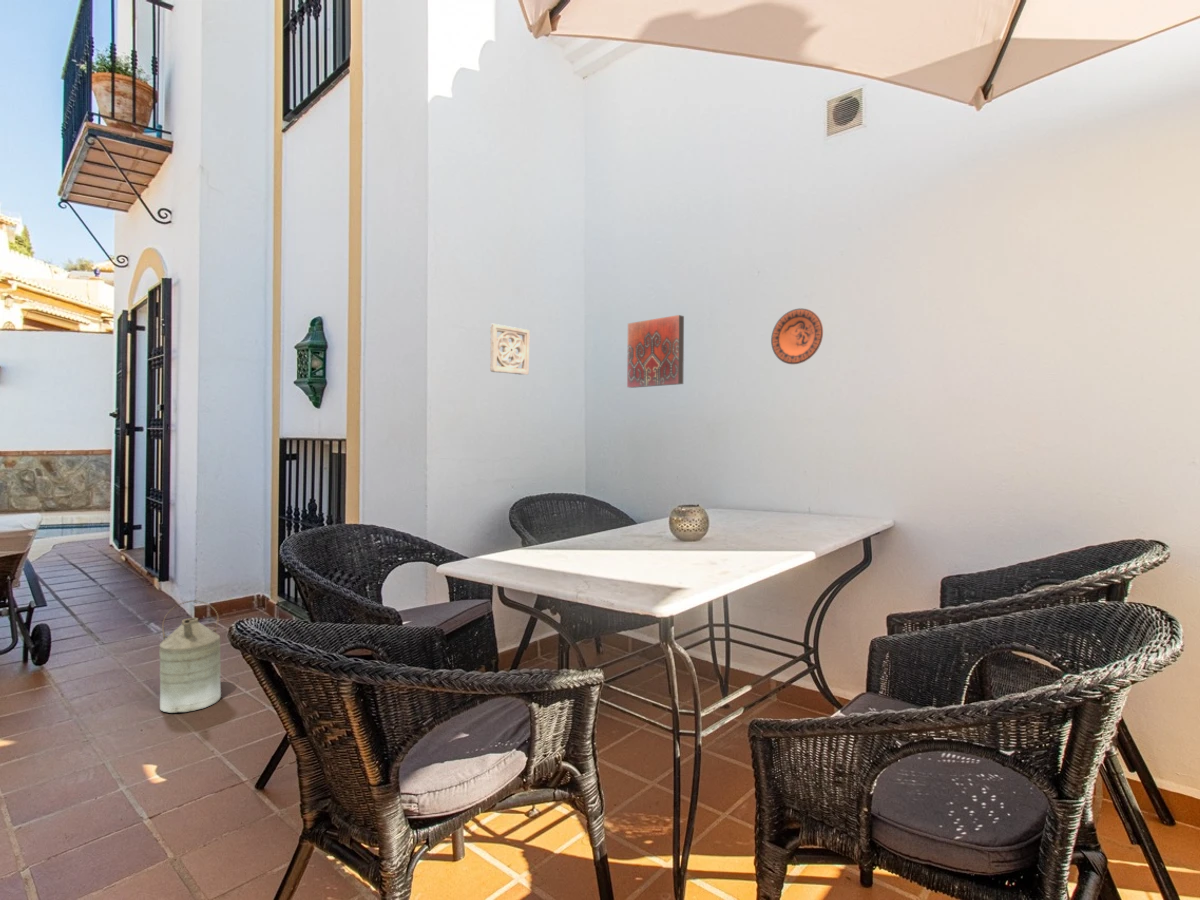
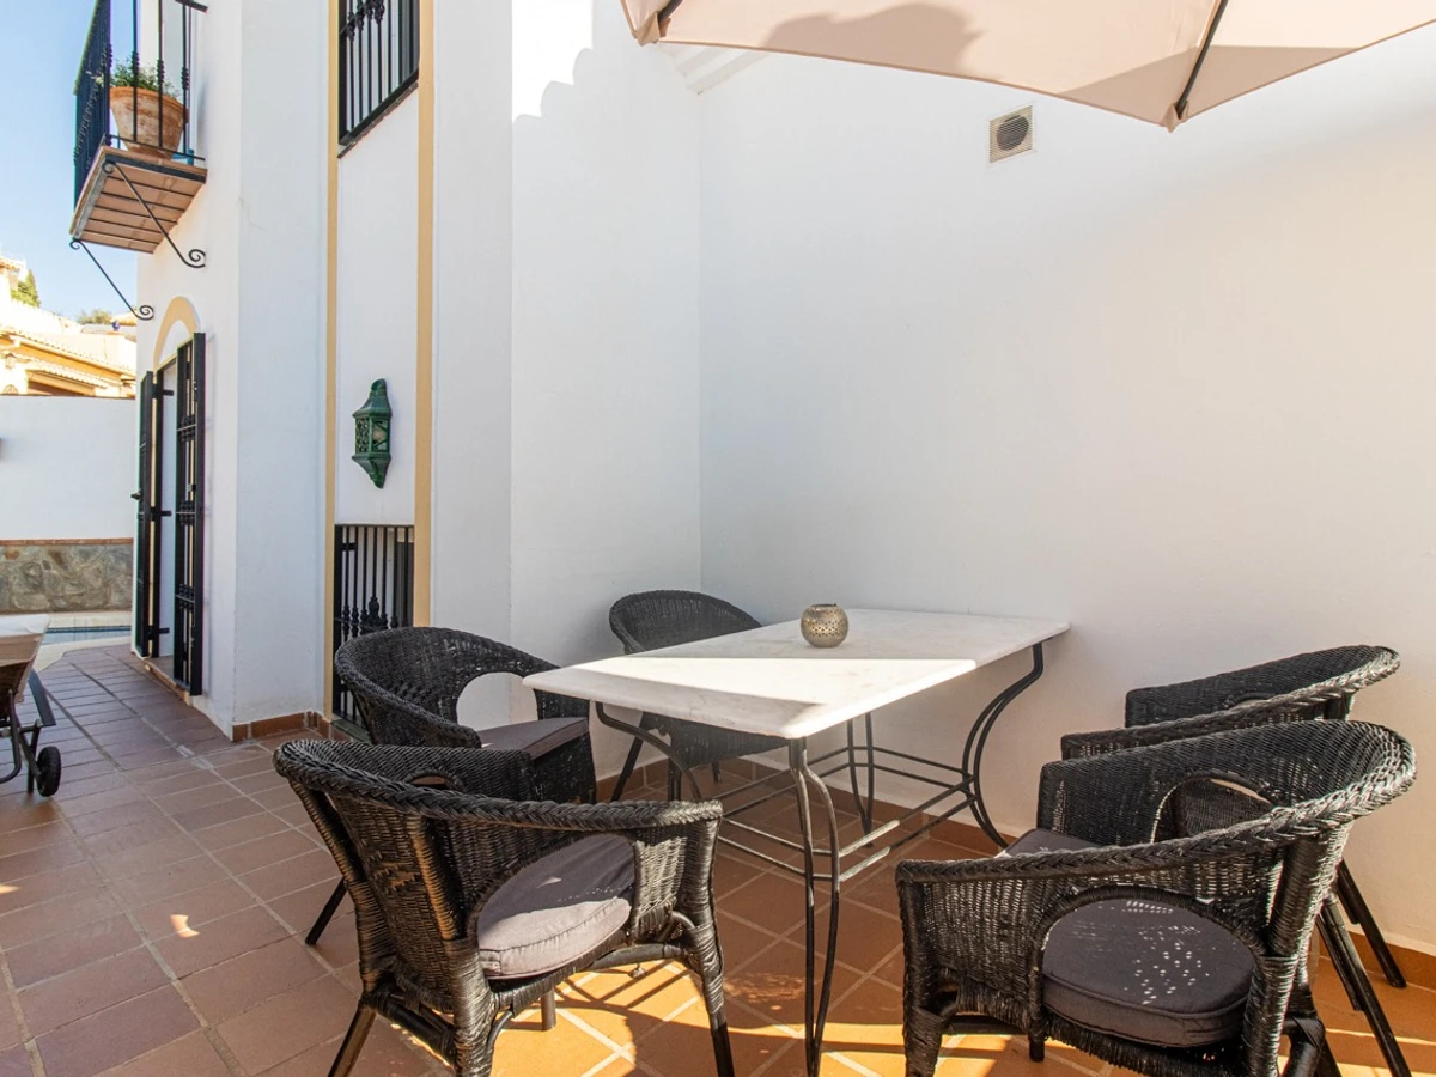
- decorative tile [626,314,685,389]
- decorative plate [770,307,824,365]
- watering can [158,599,222,714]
- wall ornament [489,323,531,377]
